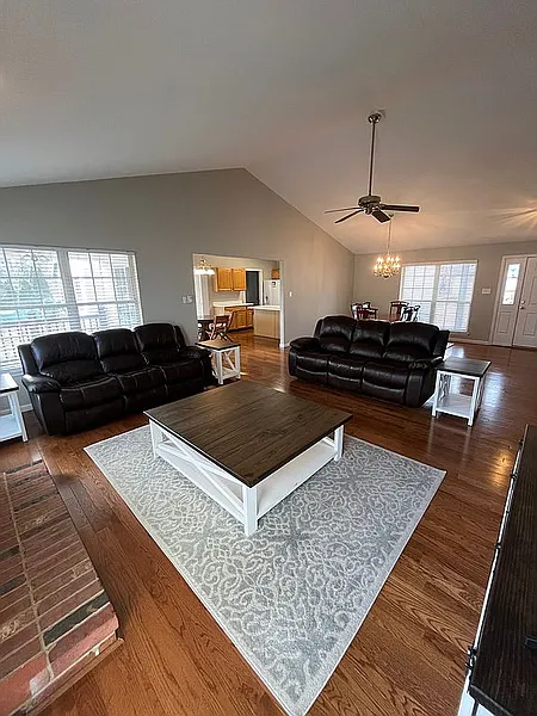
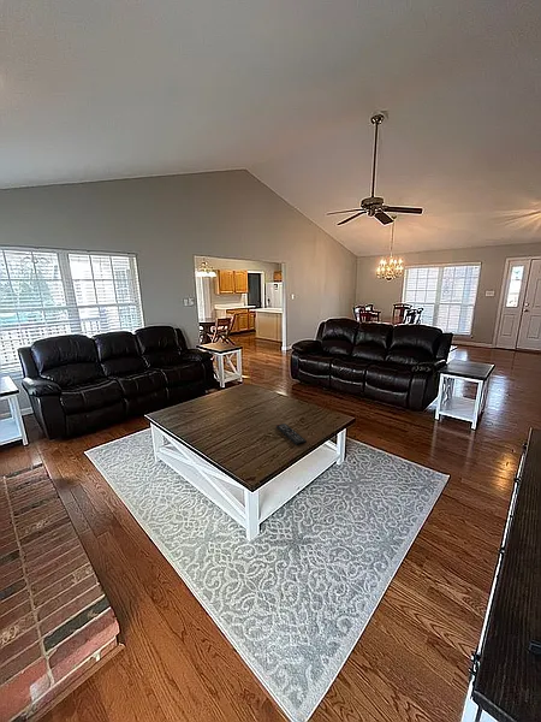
+ remote control [275,422,308,446]
